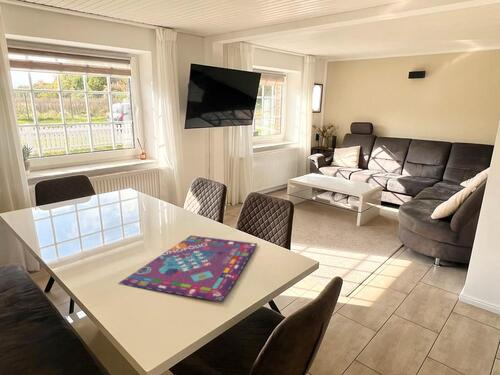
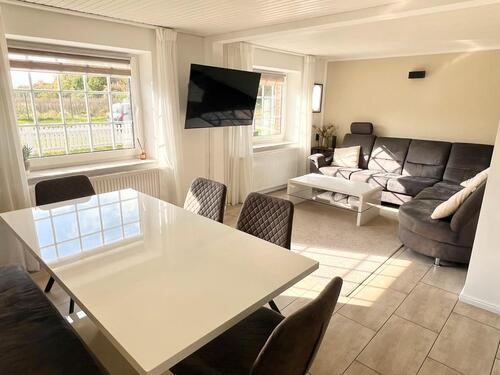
- gameboard [117,235,258,303]
